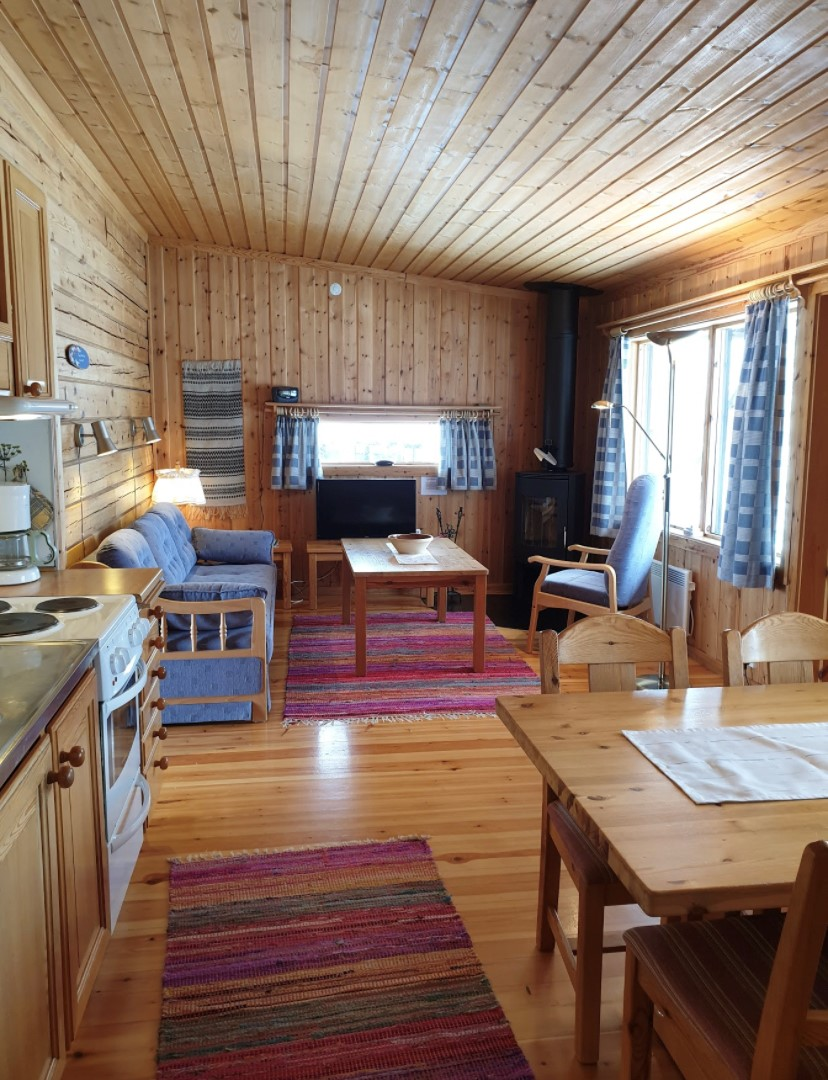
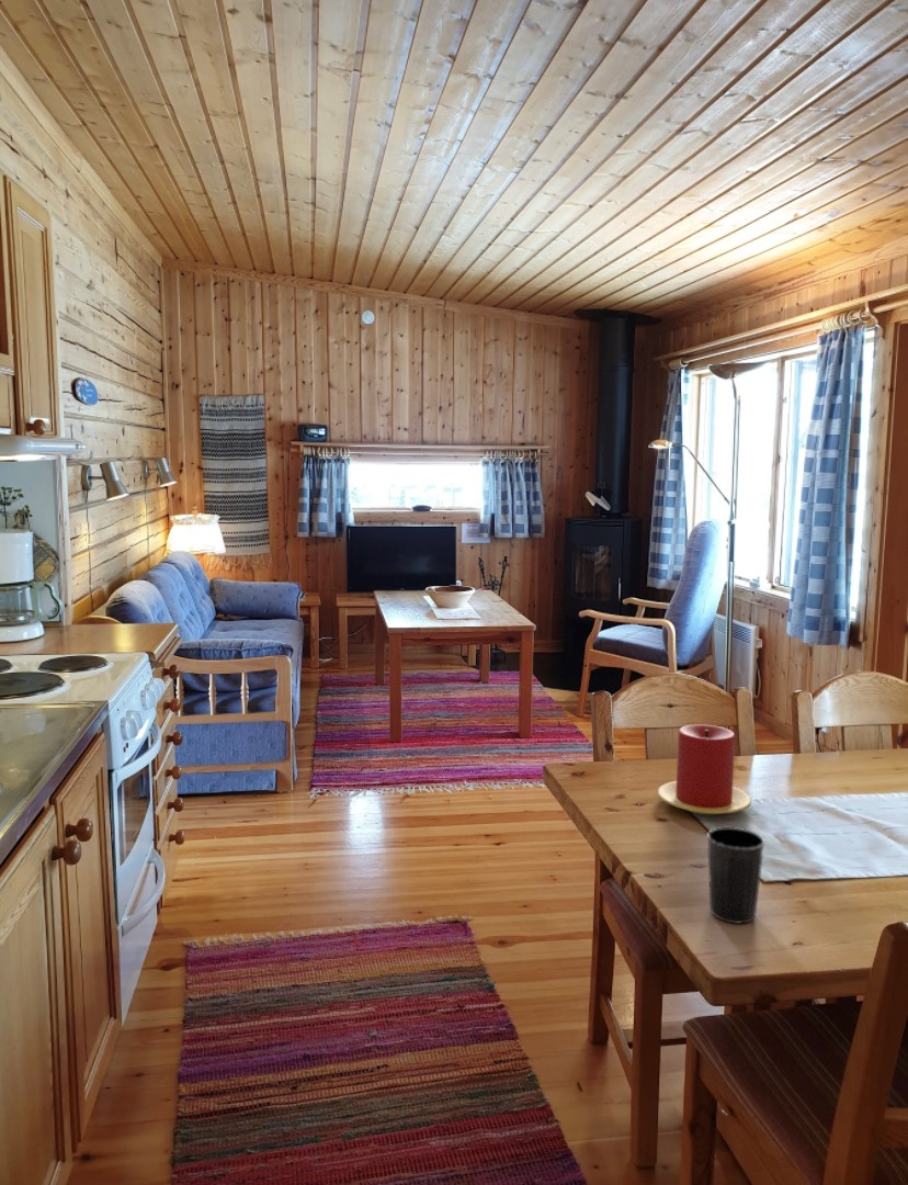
+ cup [706,826,765,924]
+ candle [657,723,752,815]
